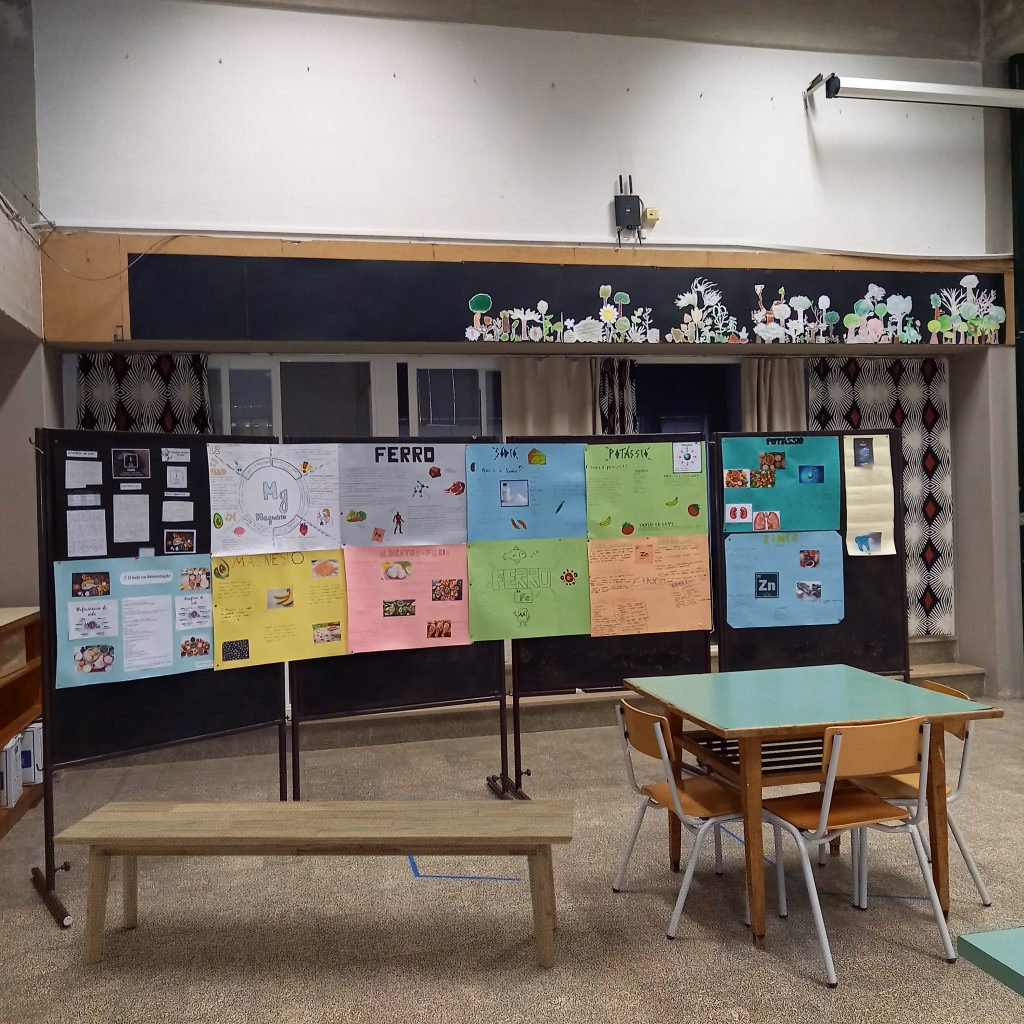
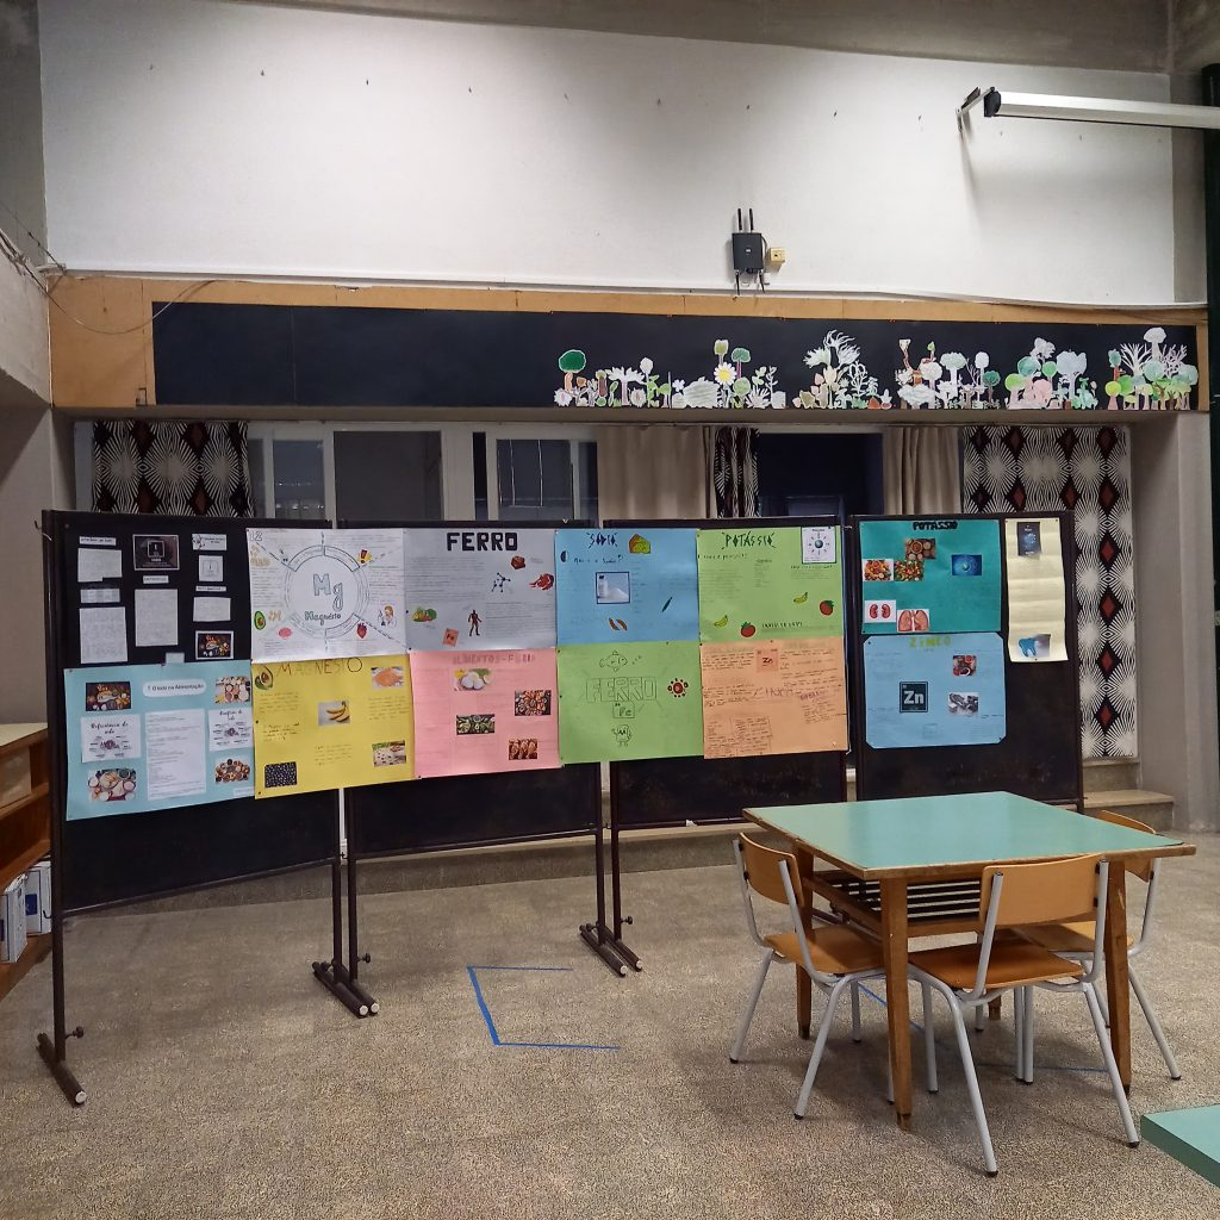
- bench [52,799,574,969]
